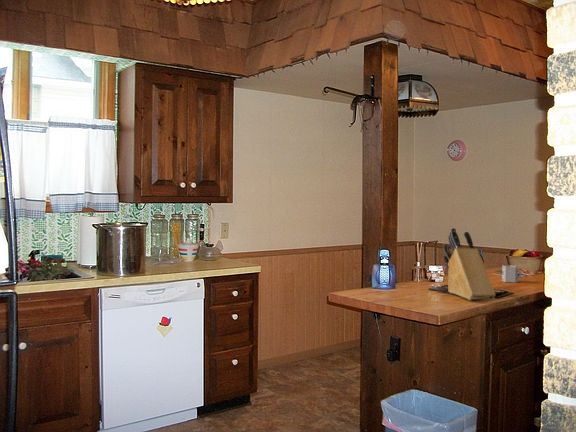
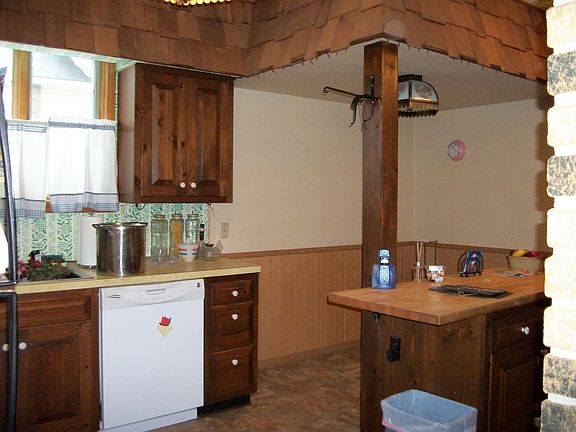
- knife block [442,227,496,301]
- cup [501,264,522,283]
